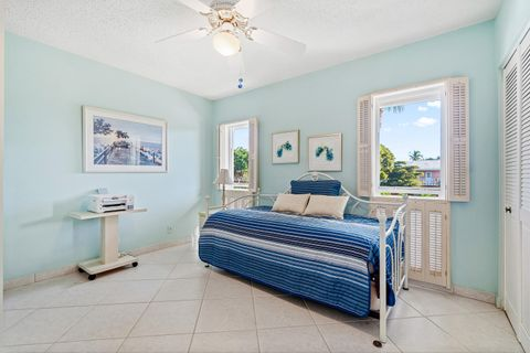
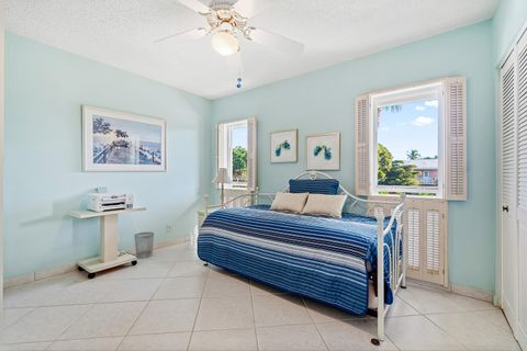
+ wastebasket [134,231,155,259]
